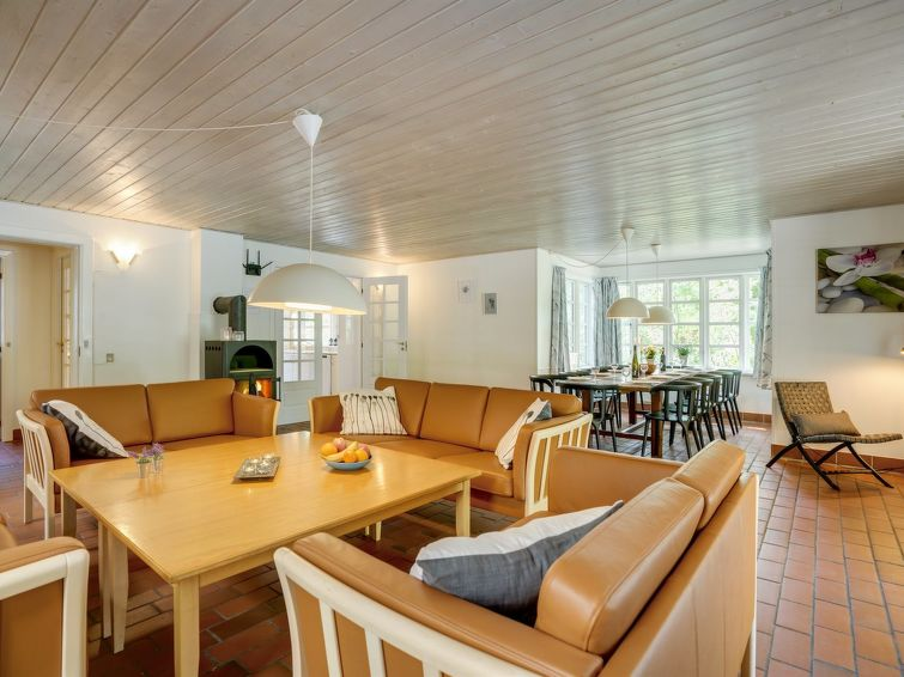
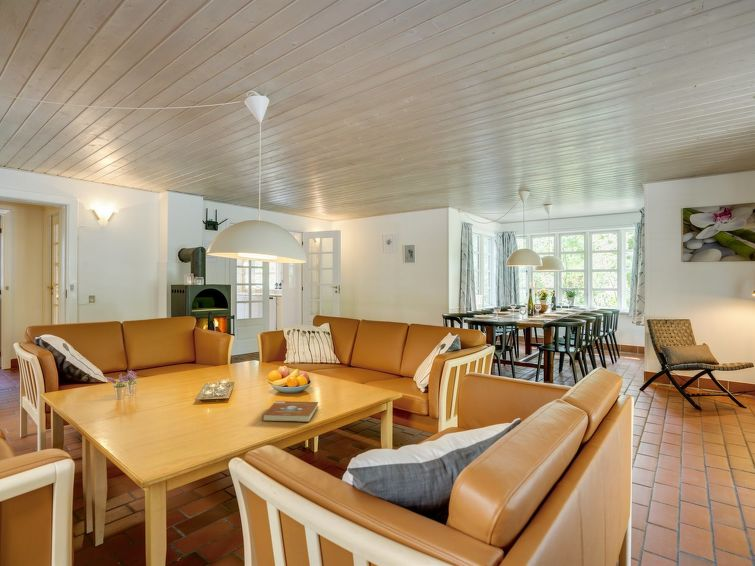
+ book [261,400,319,423]
